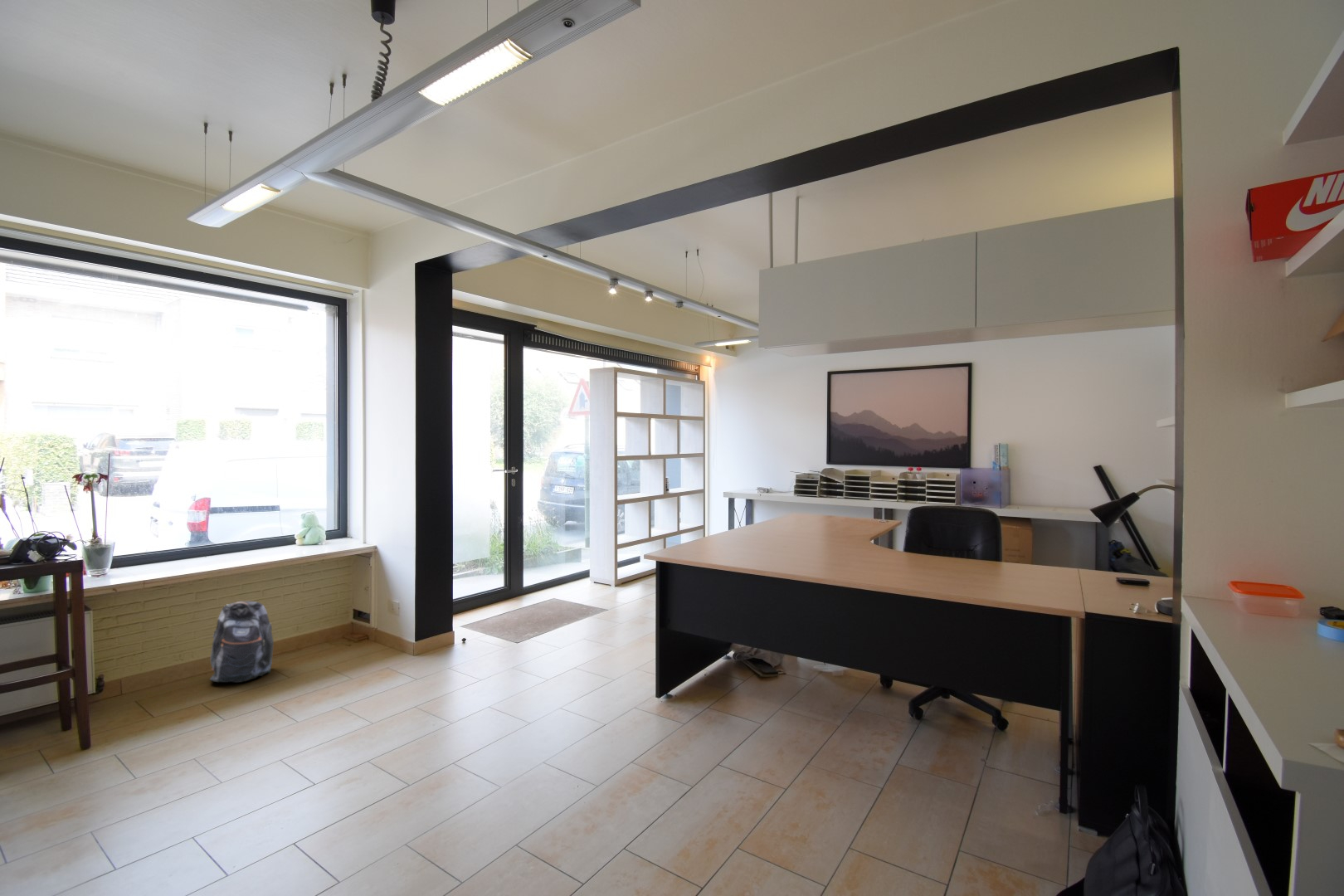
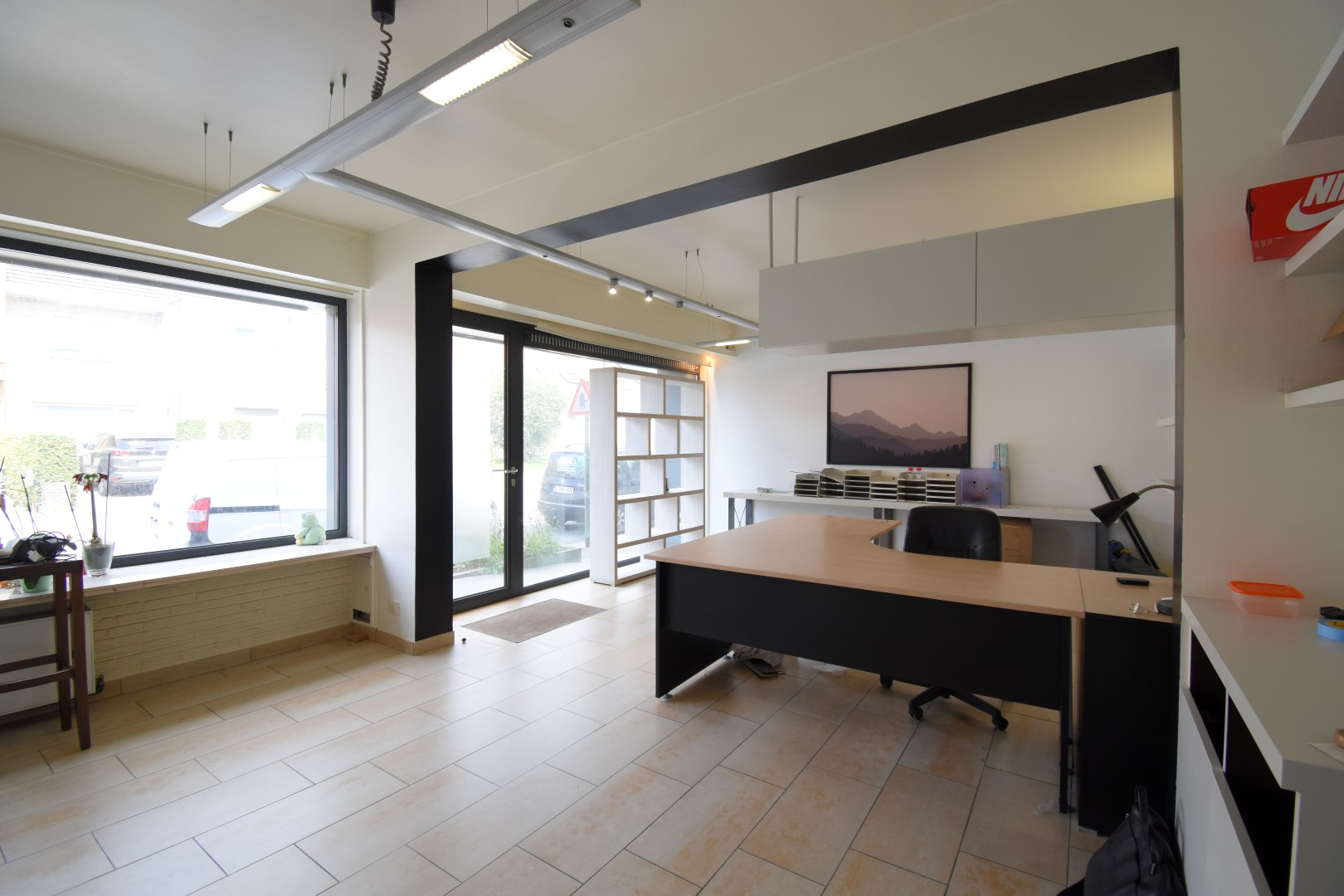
- backpack [209,601,275,684]
